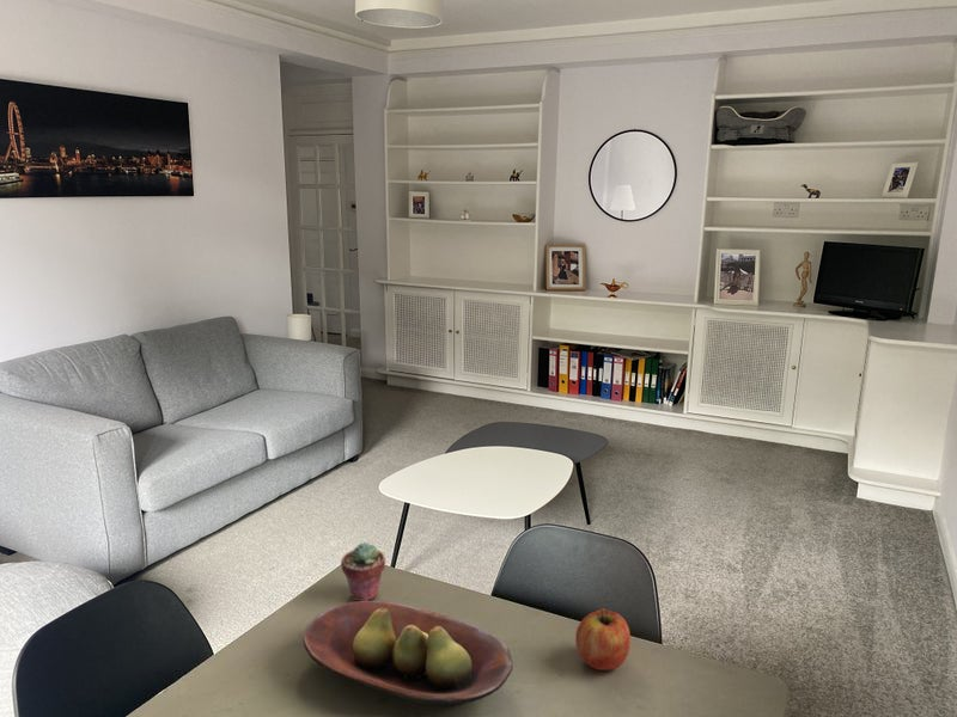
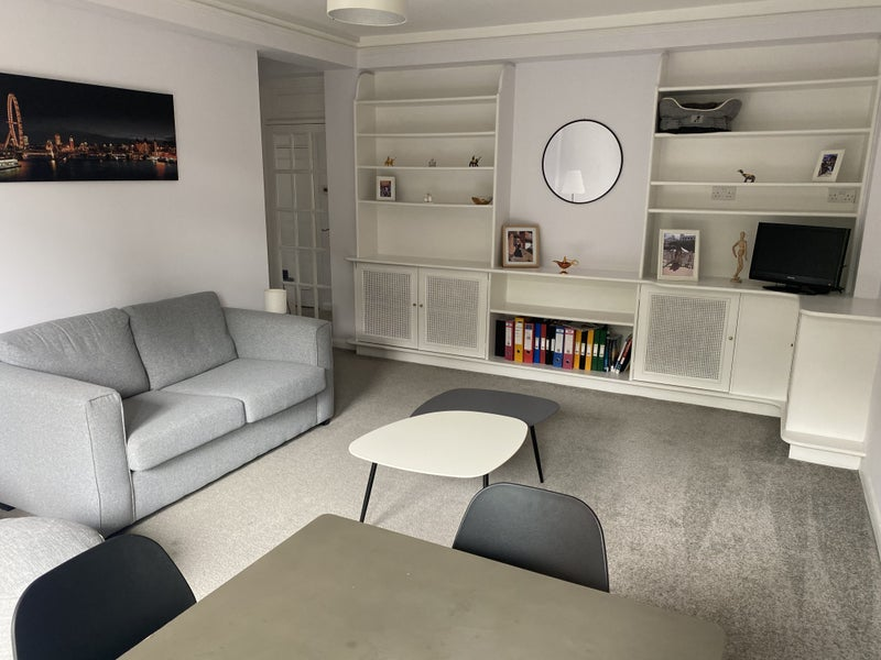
- fruit [574,607,632,672]
- potted succulent [340,541,386,601]
- fruit bowl [303,600,514,707]
